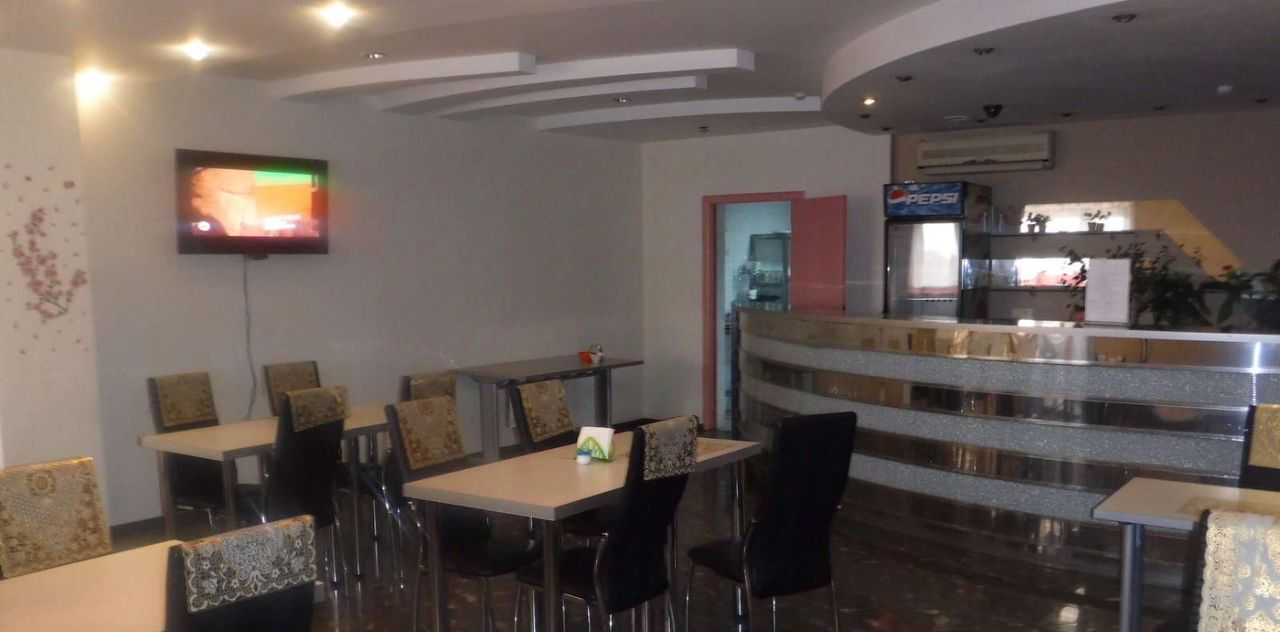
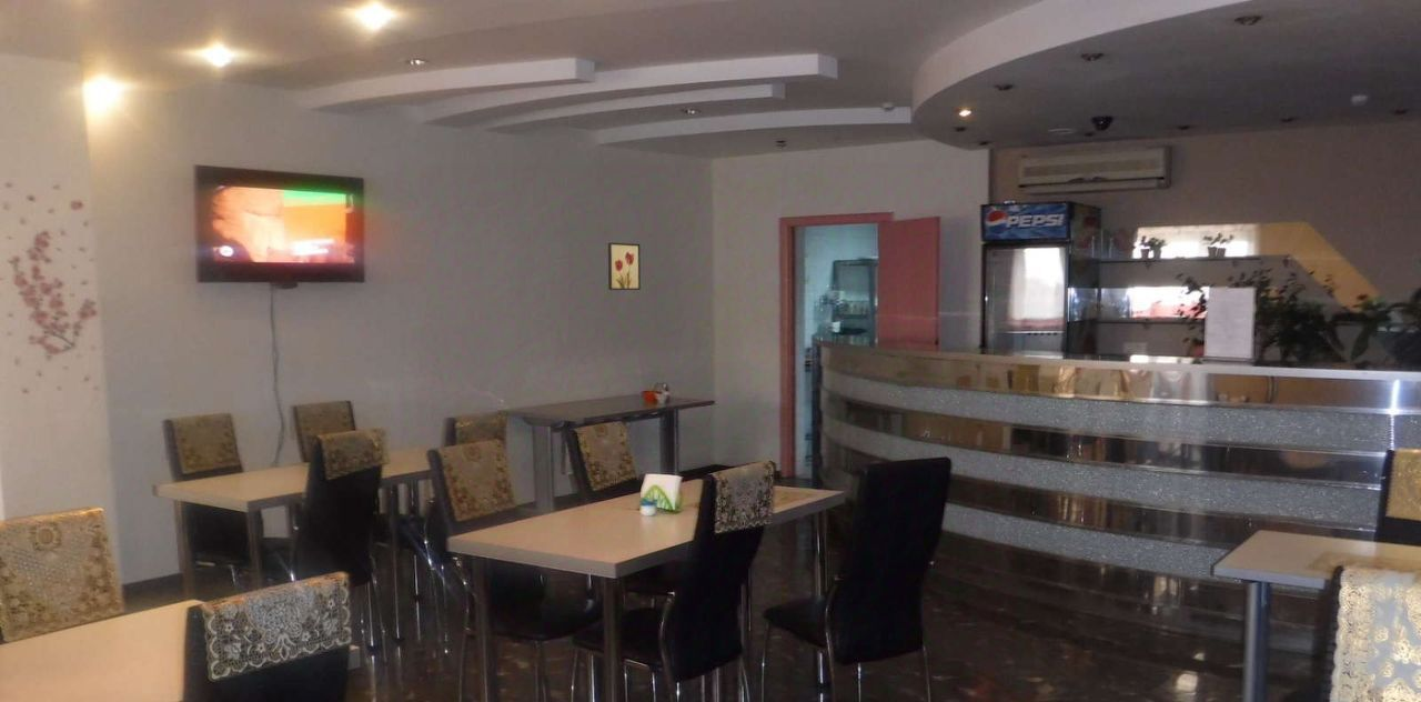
+ wall art [607,242,642,291]
